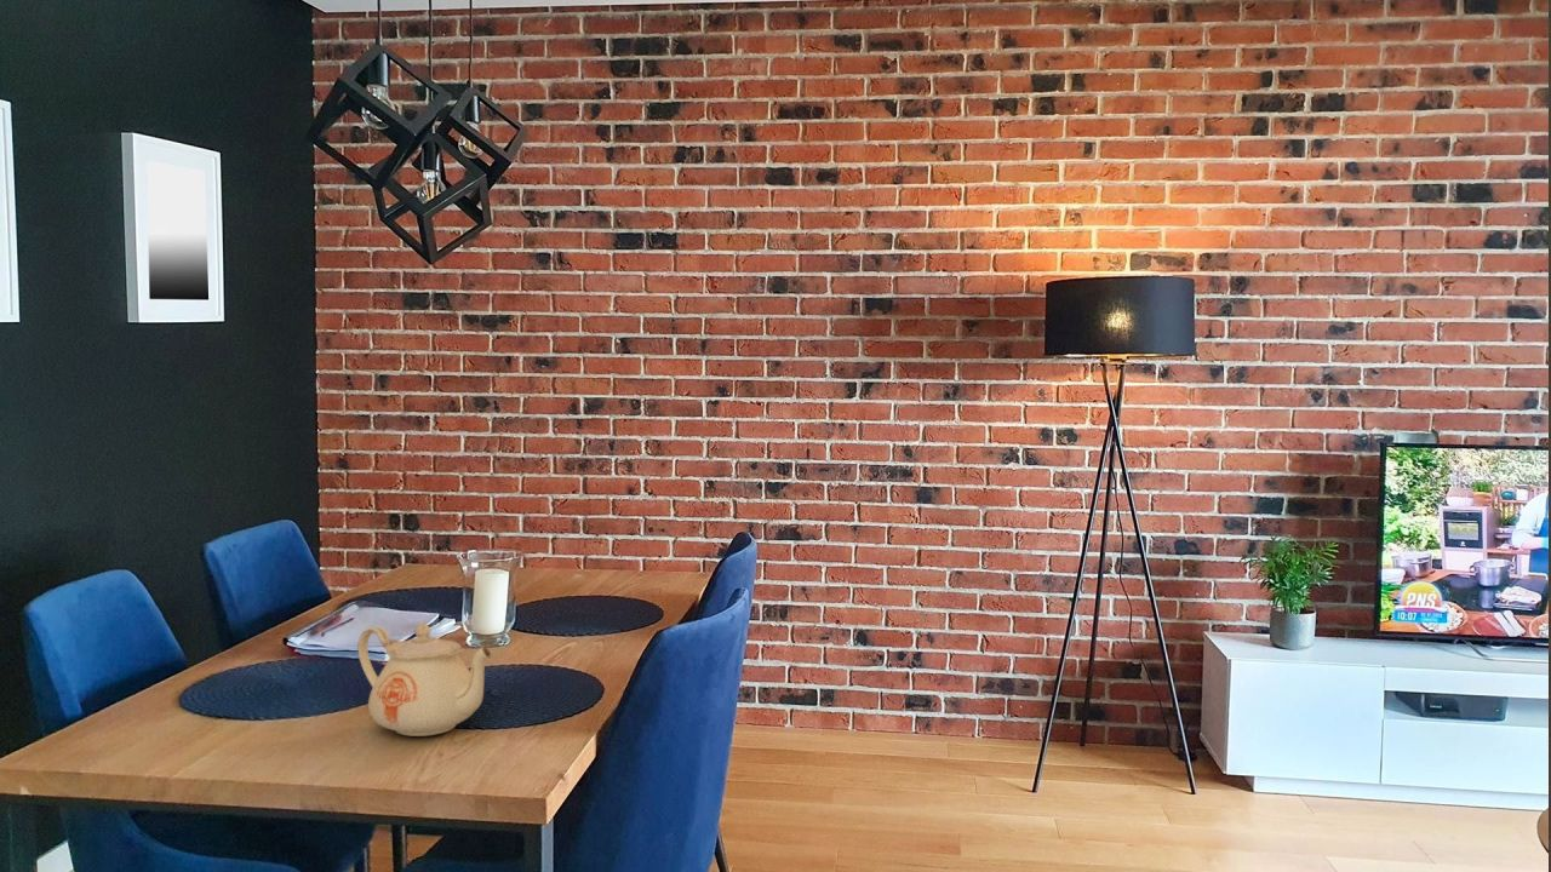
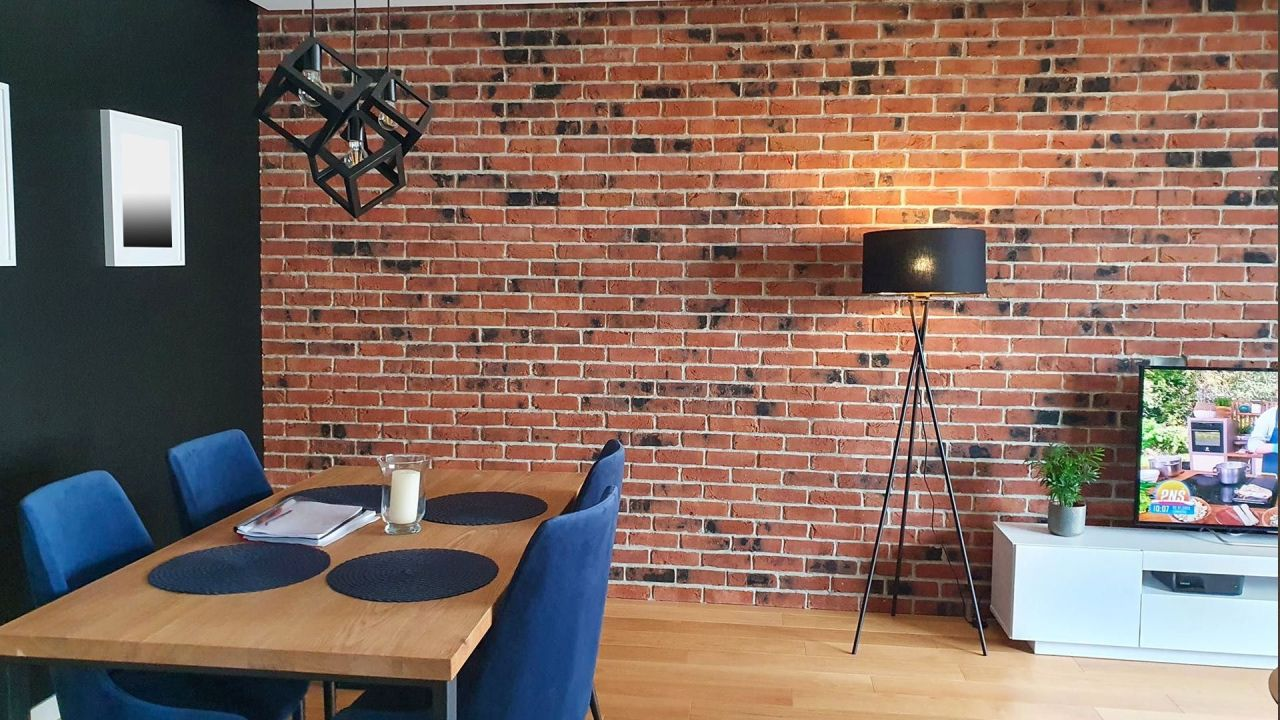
- teapot [356,620,494,738]
